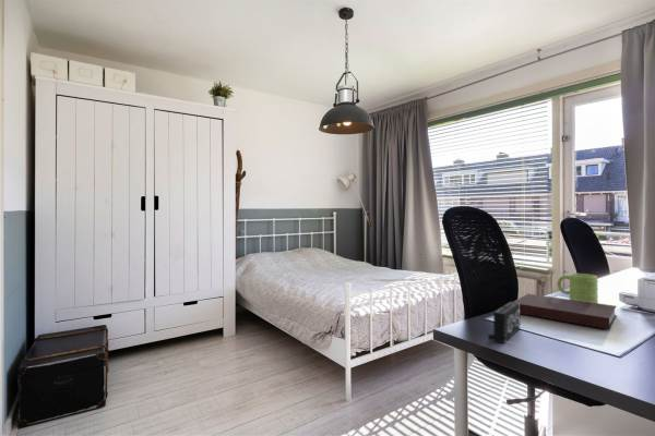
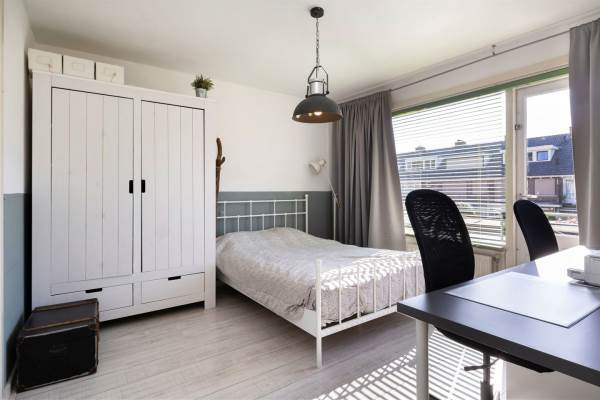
- notebook [513,293,618,330]
- alarm clock [487,301,521,344]
- mug [556,272,599,303]
